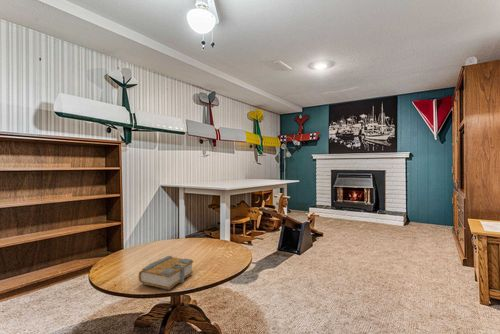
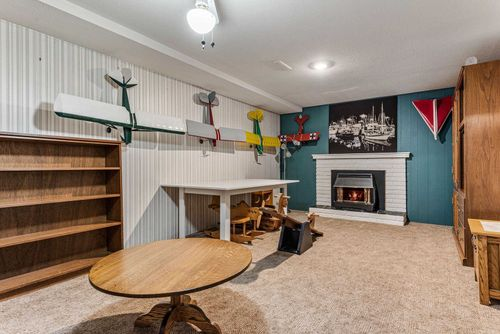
- book [137,255,195,291]
